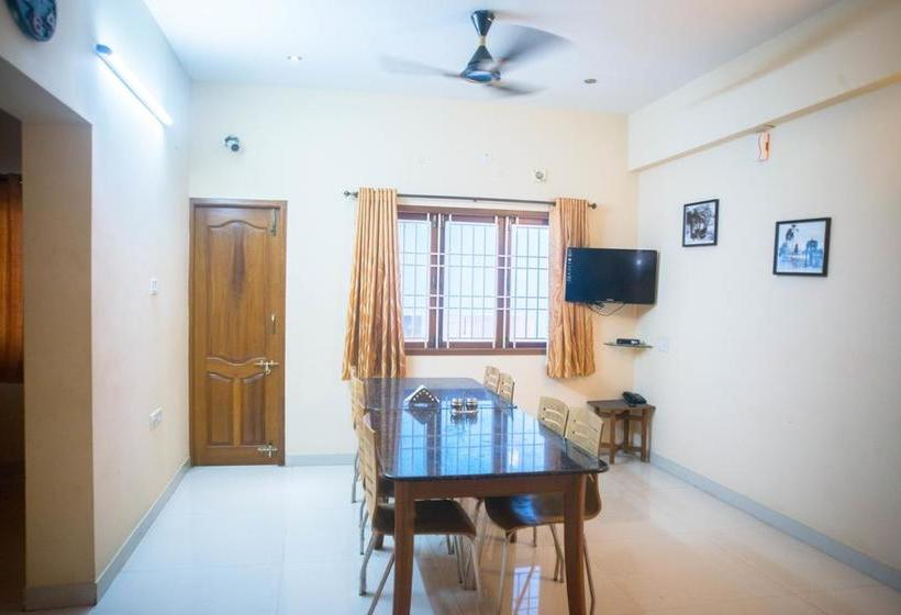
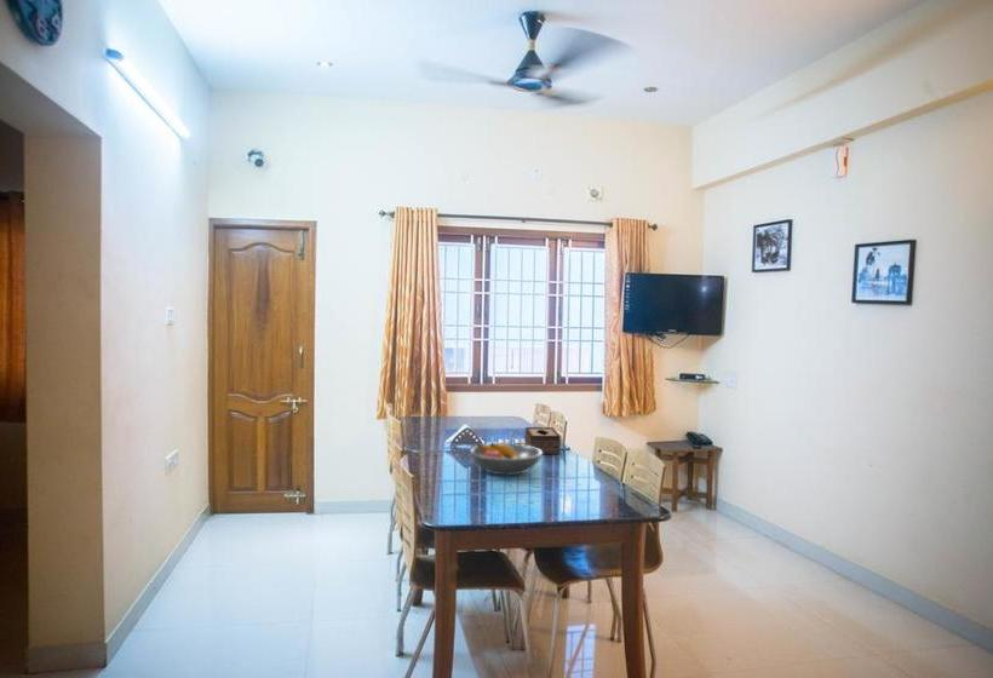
+ fruit bowl [469,442,544,476]
+ tissue box [523,426,562,455]
